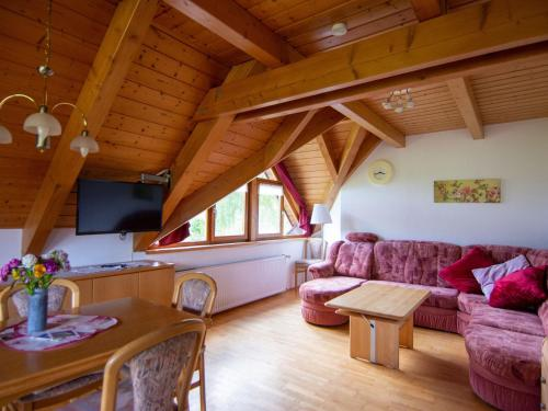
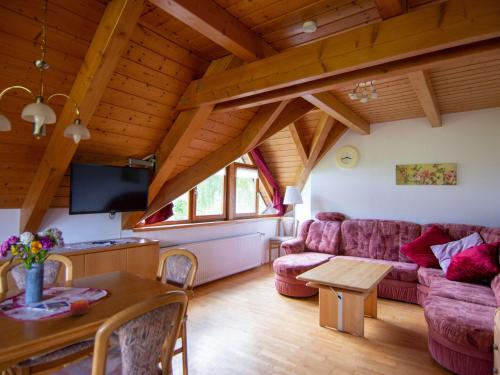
+ fruit [69,298,90,316]
